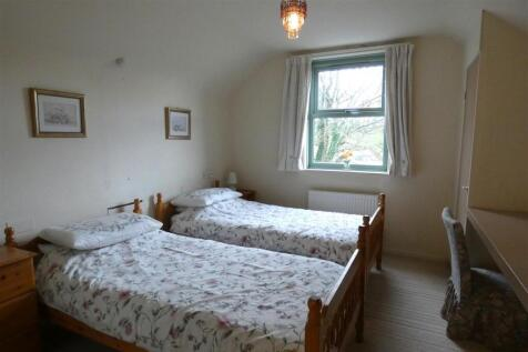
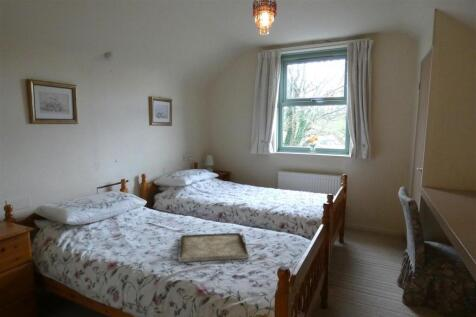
+ serving tray [177,232,250,263]
